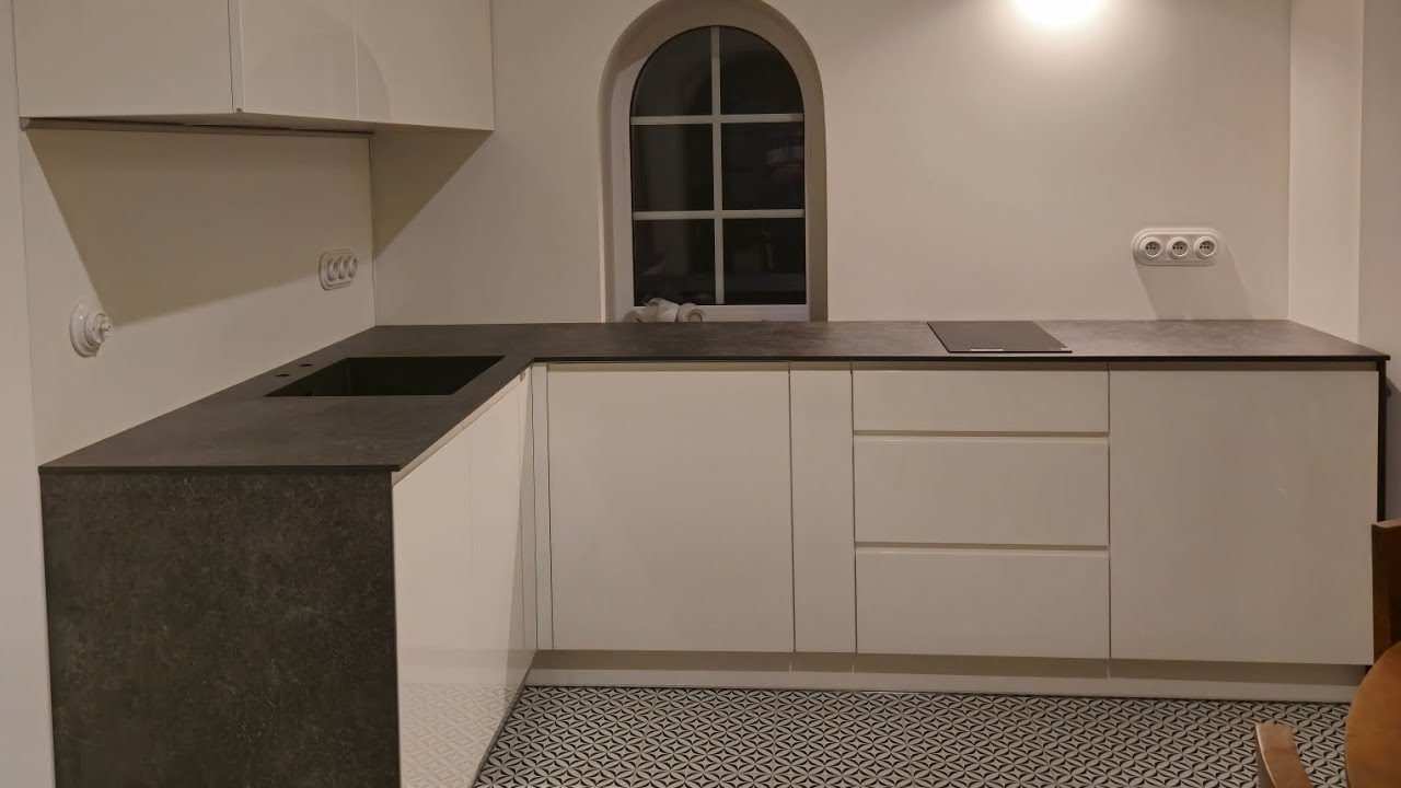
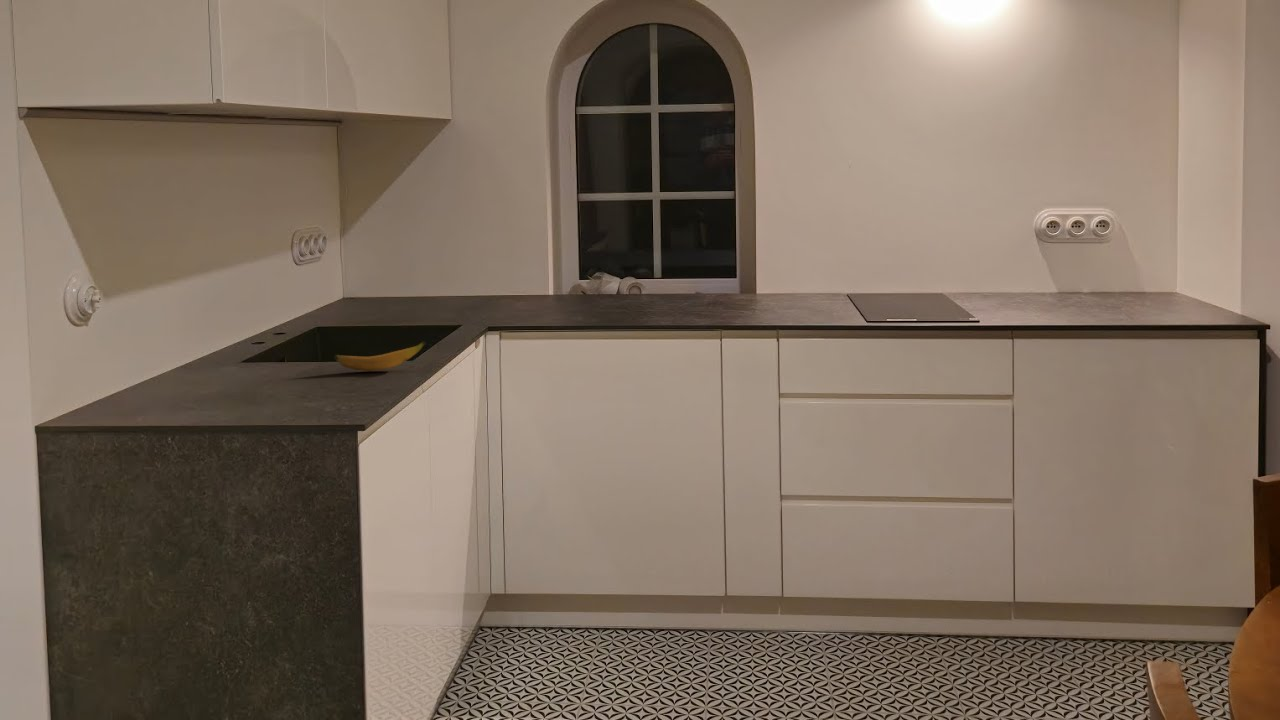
+ banana [333,341,427,372]
